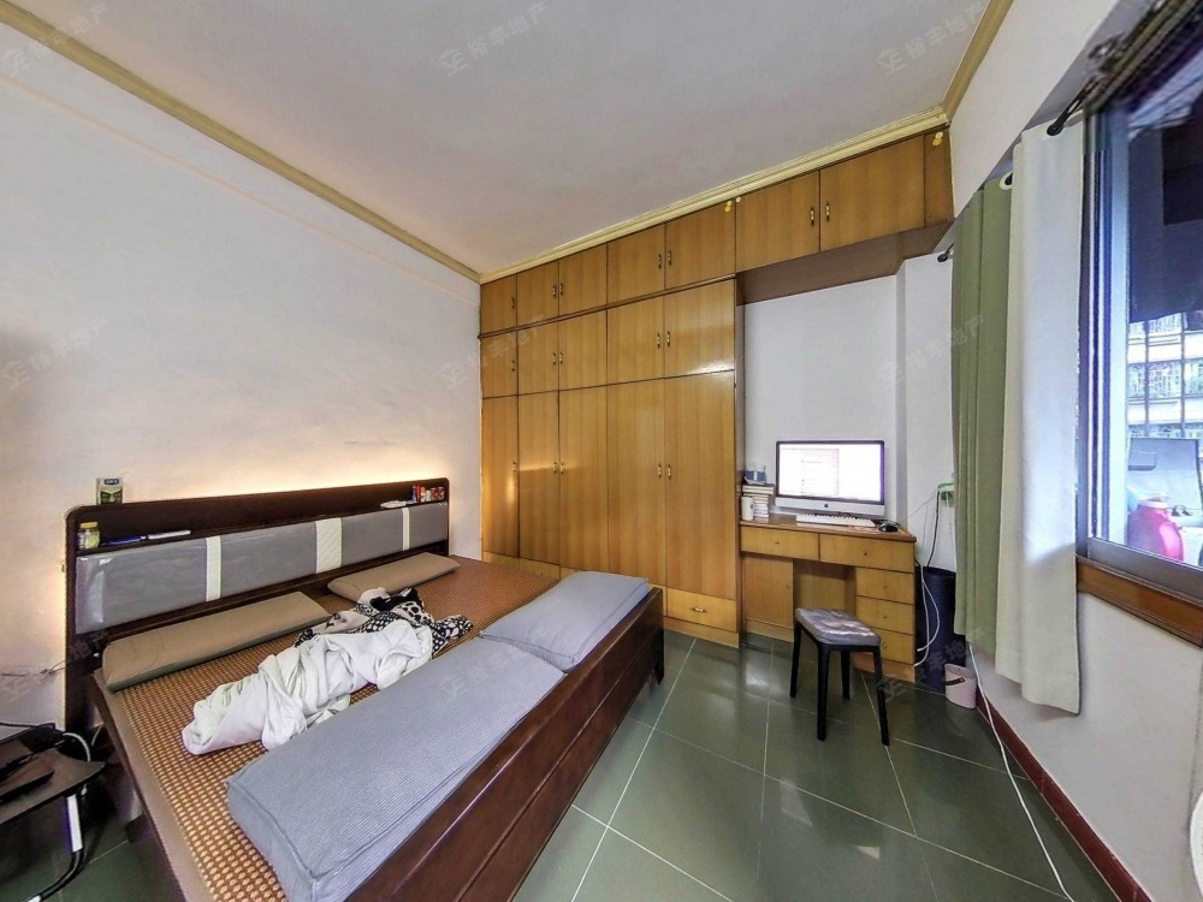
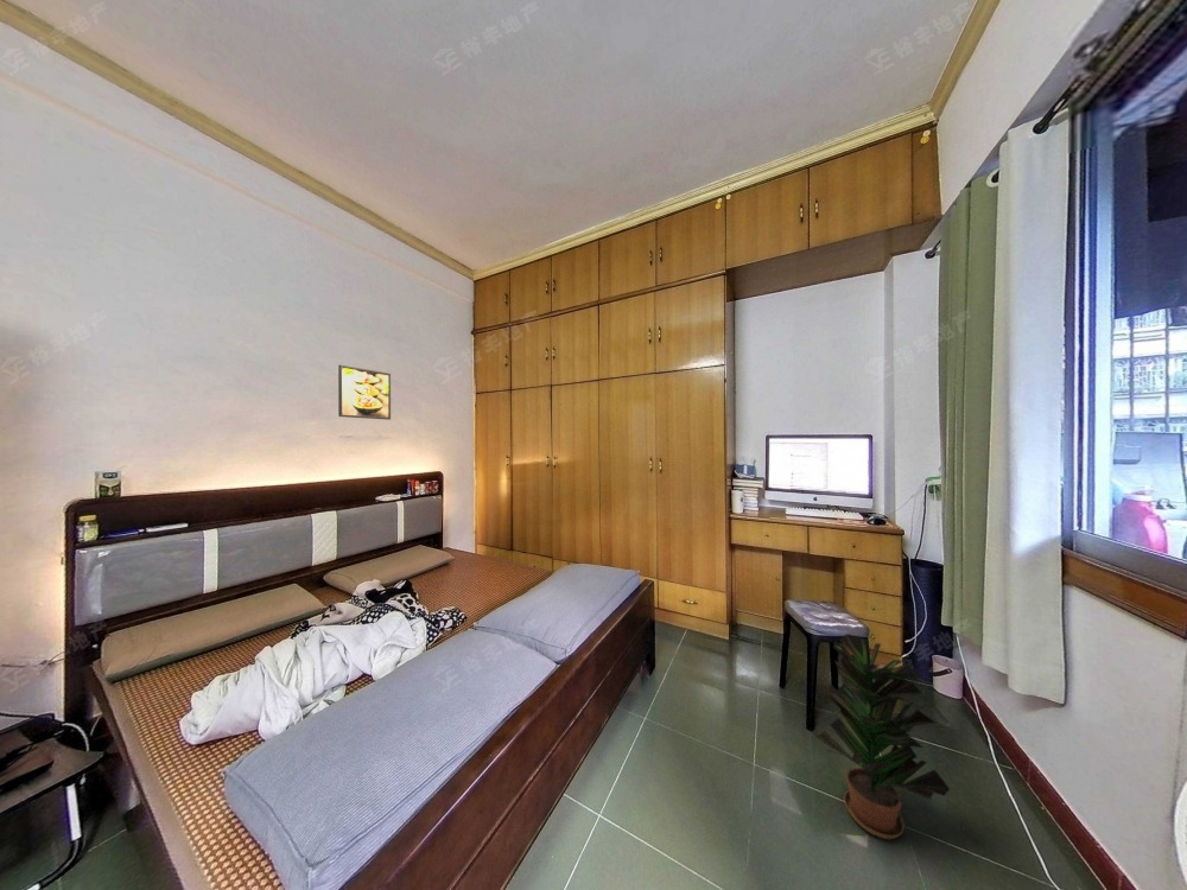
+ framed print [337,363,392,421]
+ potted plant [810,632,951,840]
